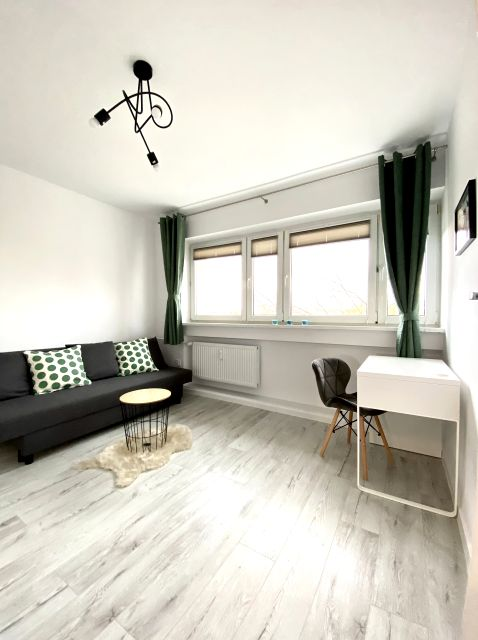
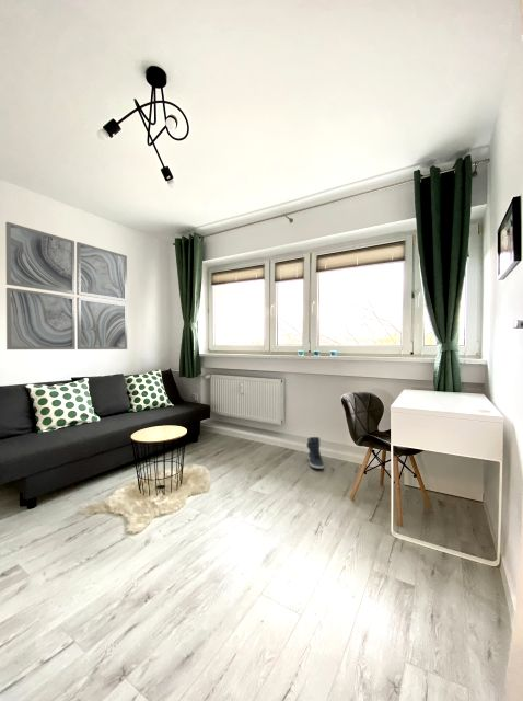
+ sneaker [305,436,325,470]
+ wall art [4,221,128,350]
